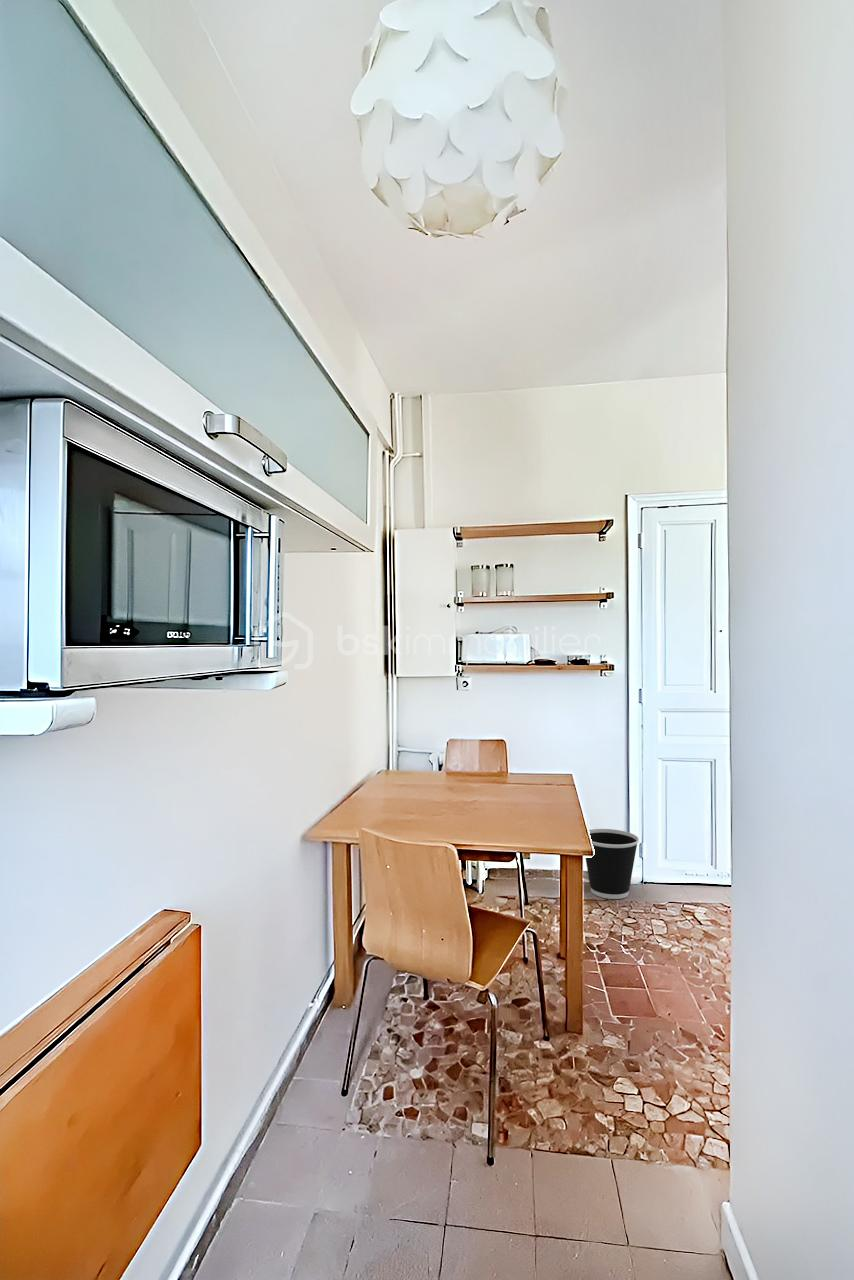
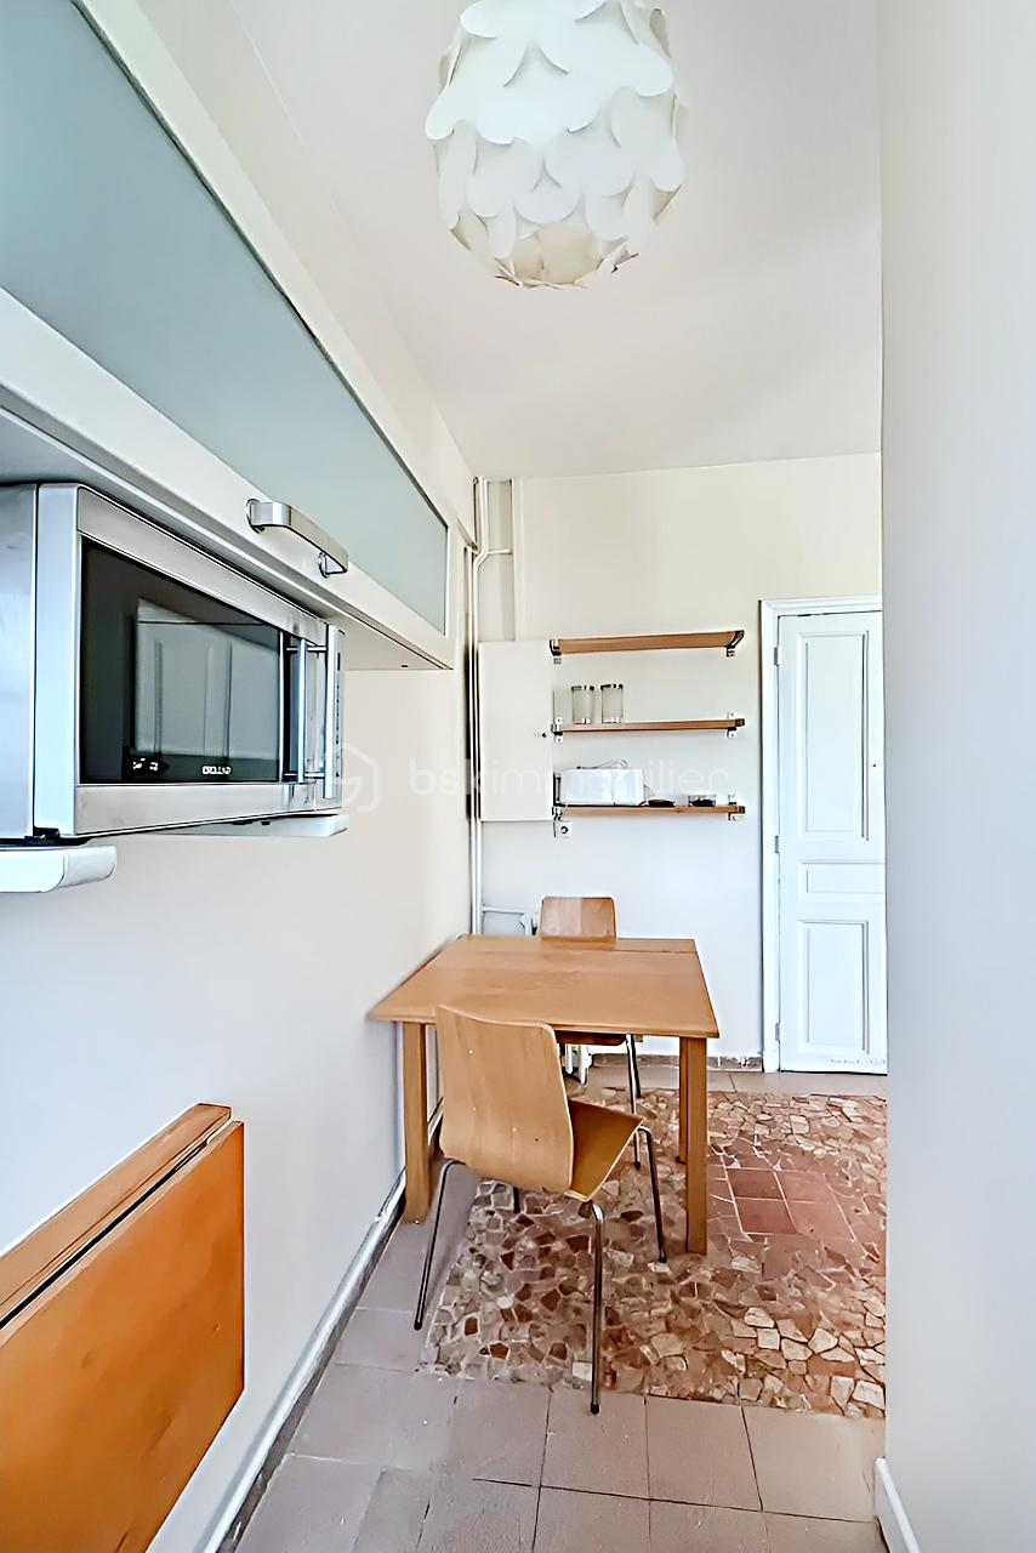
- wastebasket [585,828,640,900]
